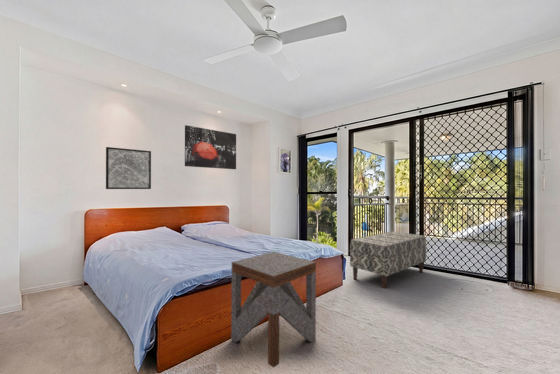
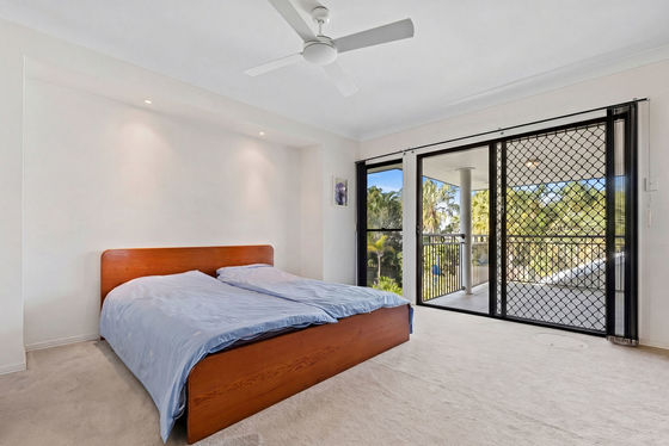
- wall art [184,124,237,170]
- wall art [105,146,152,190]
- bench [349,230,427,289]
- side table [230,251,317,369]
